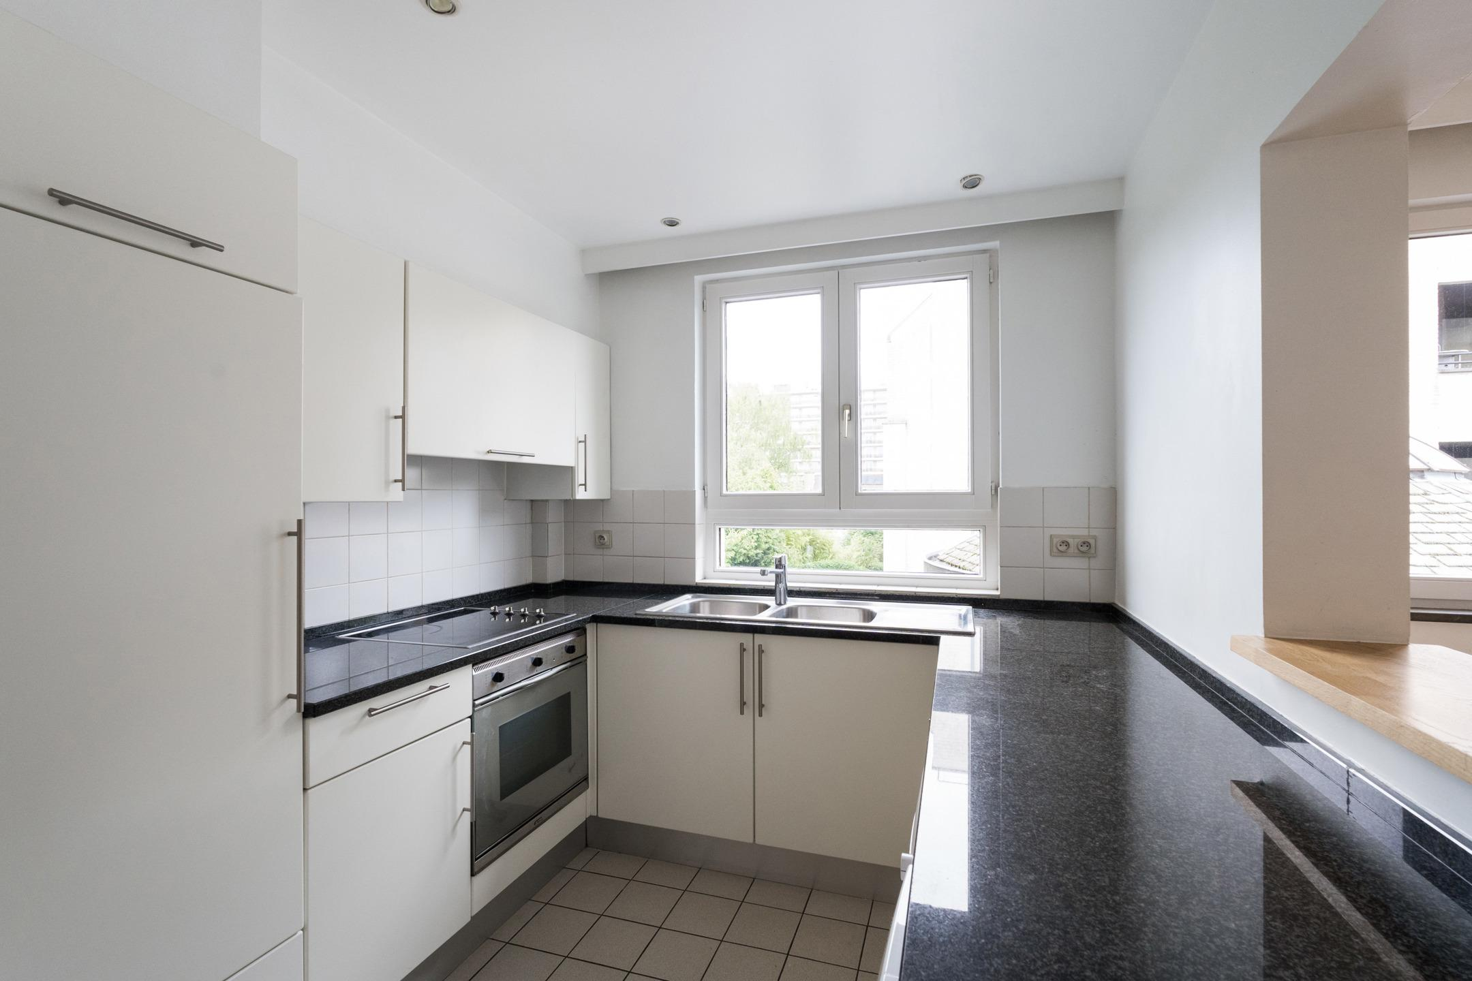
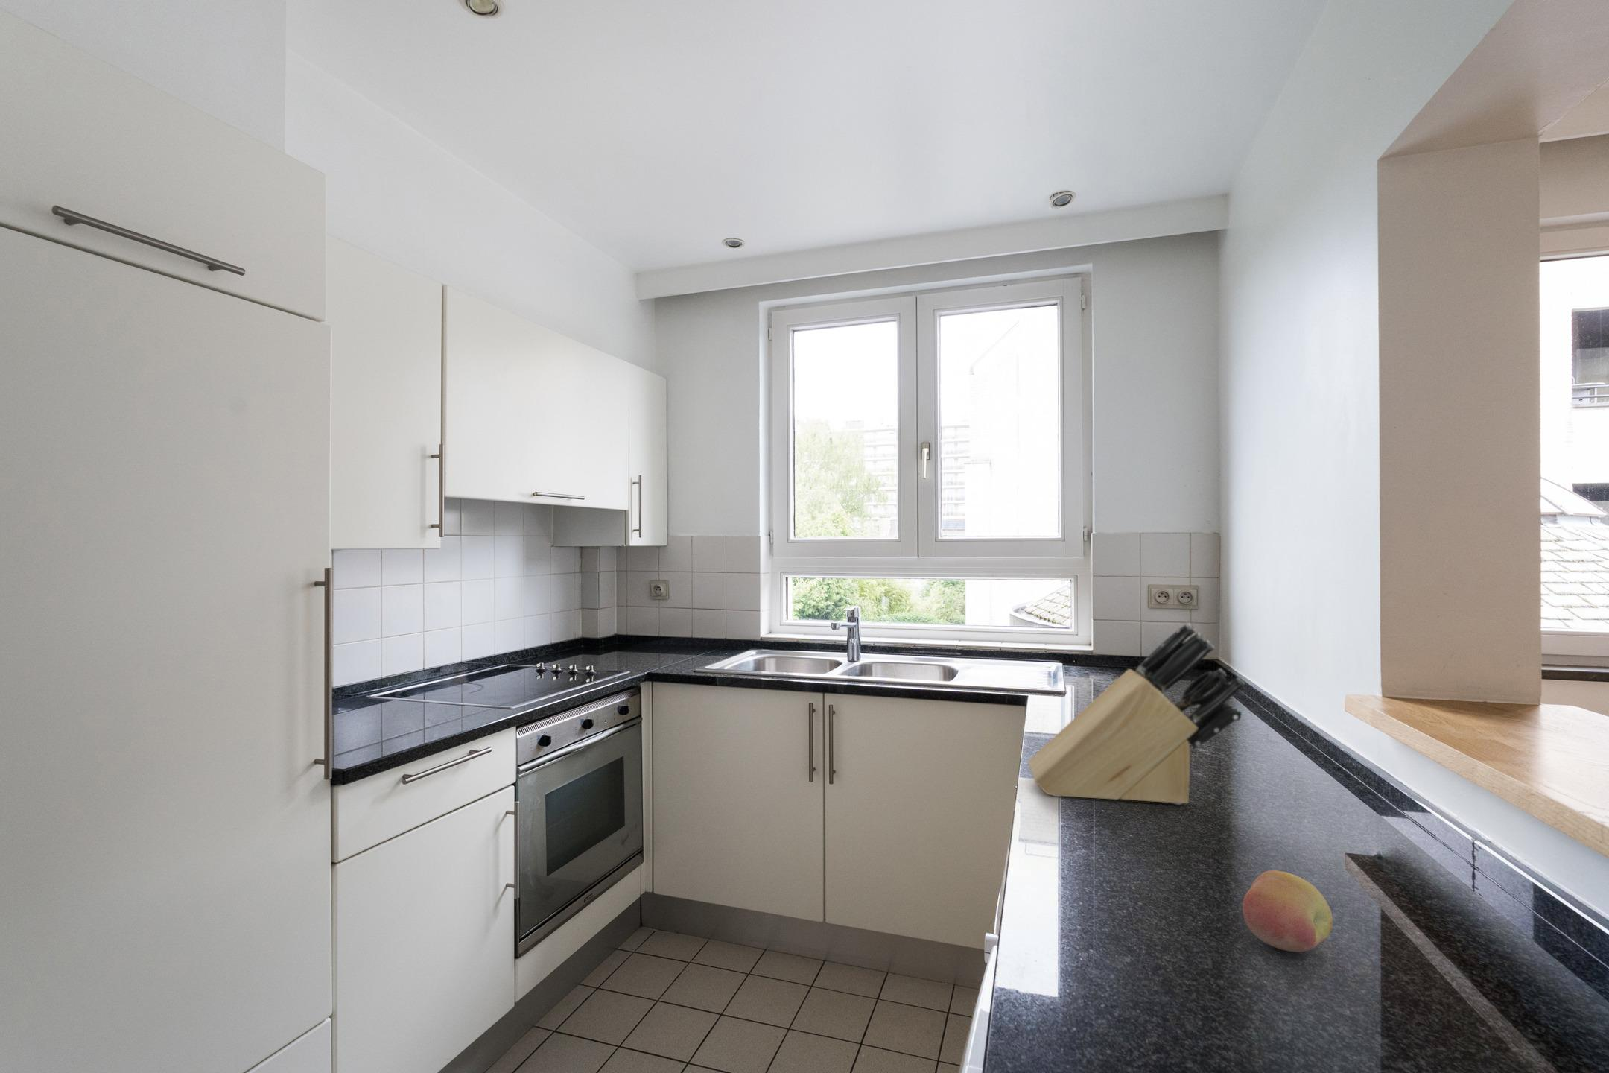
+ fruit [1241,869,1334,953]
+ knife block [1026,623,1246,806]
